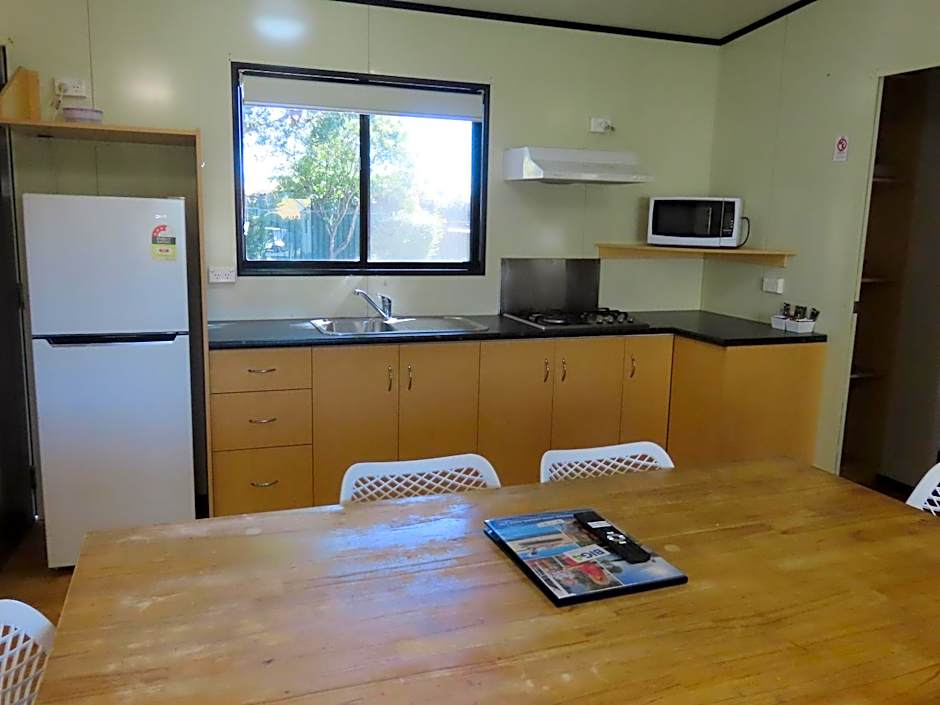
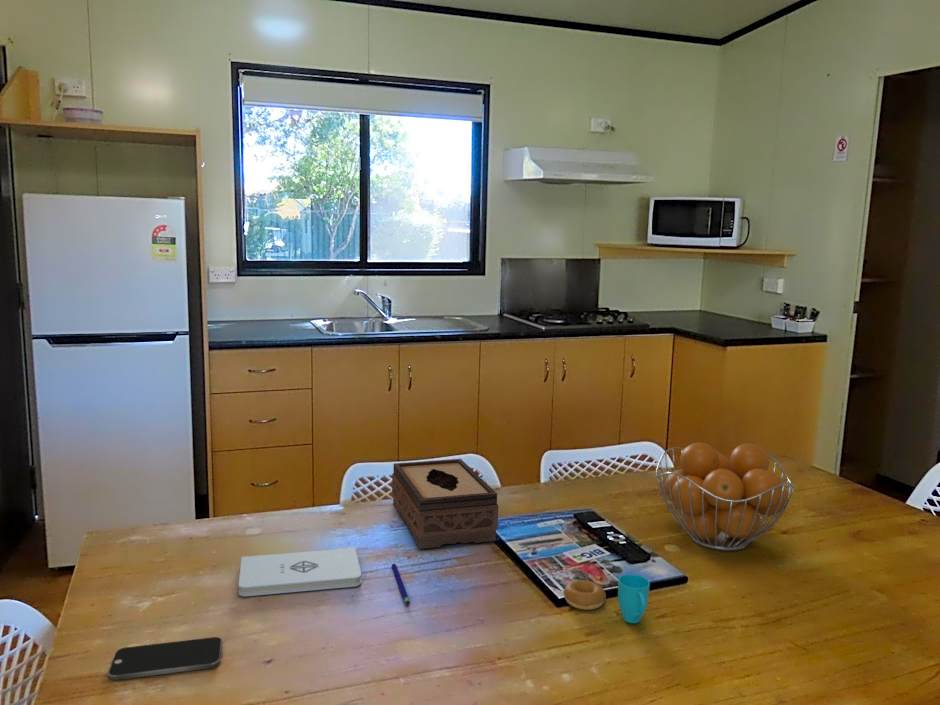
+ tissue box [391,458,499,550]
+ smartphone [107,636,223,681]
+ pen [391,563,411,606]
+ cup [562,574,651,624]
+ fruit basket [655,442,796,552]
+ notepad [238,547,362,597]
